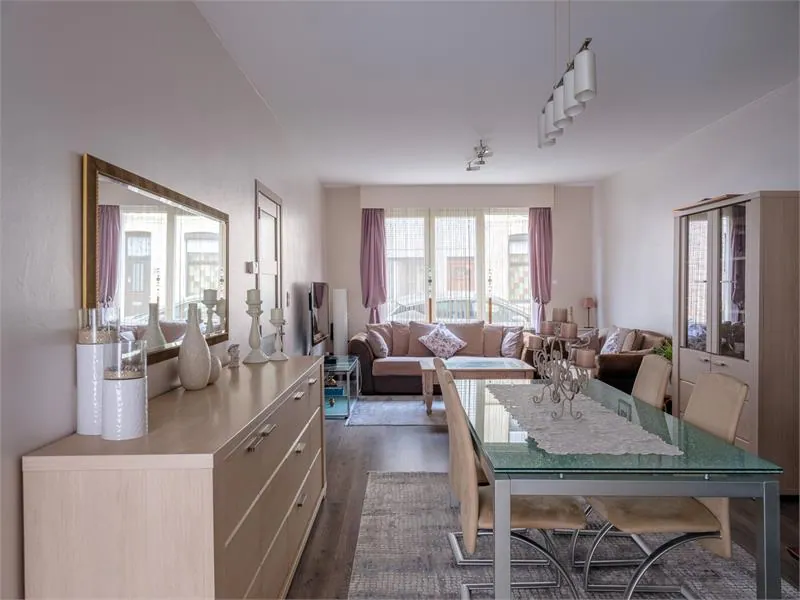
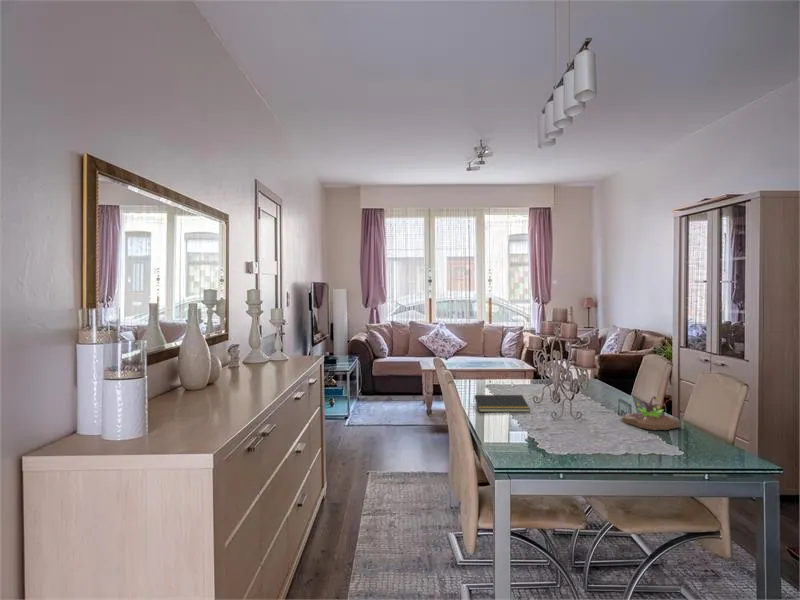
+ notepad [473,394,531,413]
+ succulent planter [621,396,681,431]
